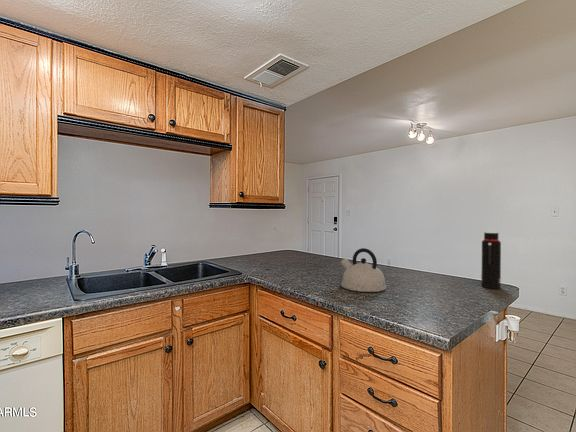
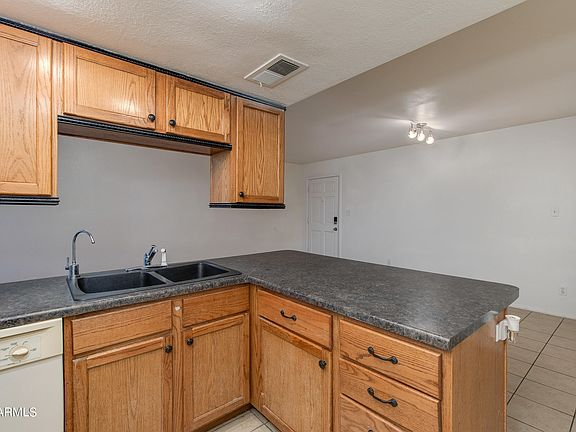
- water bottle [480,231,502,290]
- kettle [340,247,388,293]
